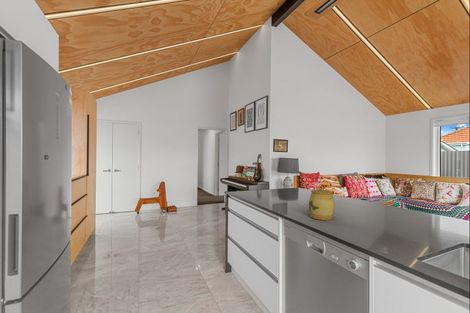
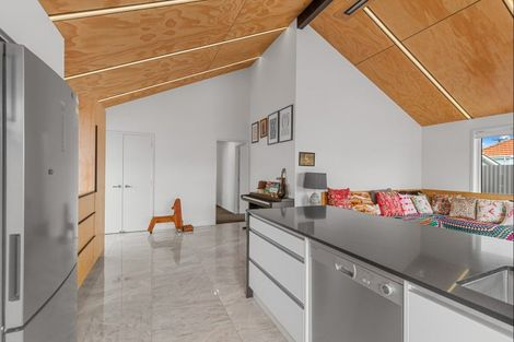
- jar [308,185,336,221]
